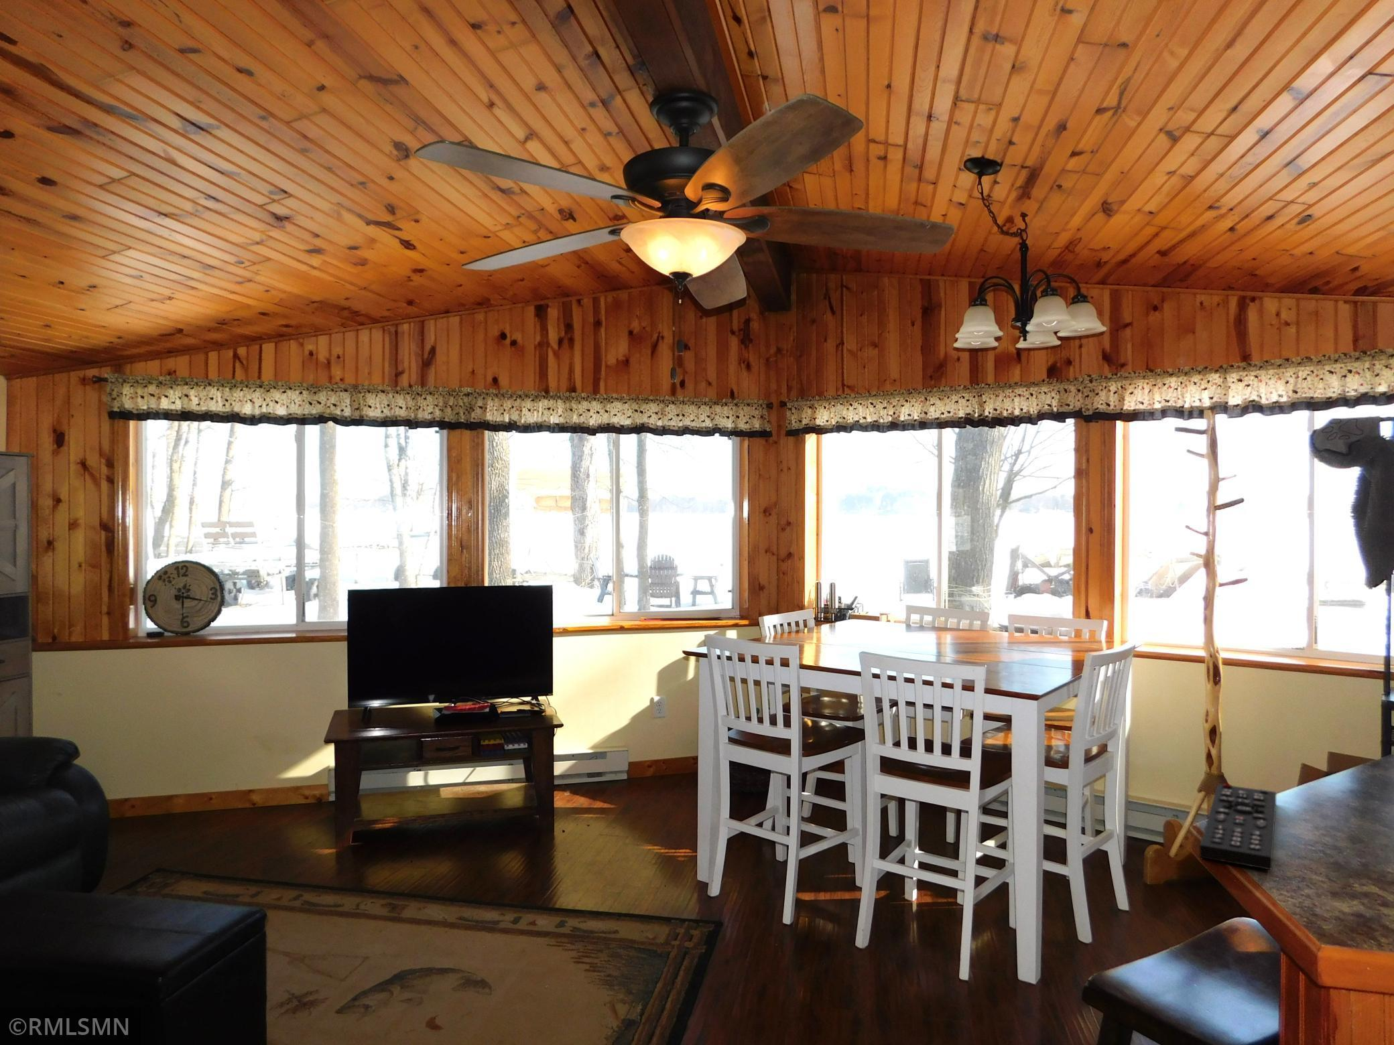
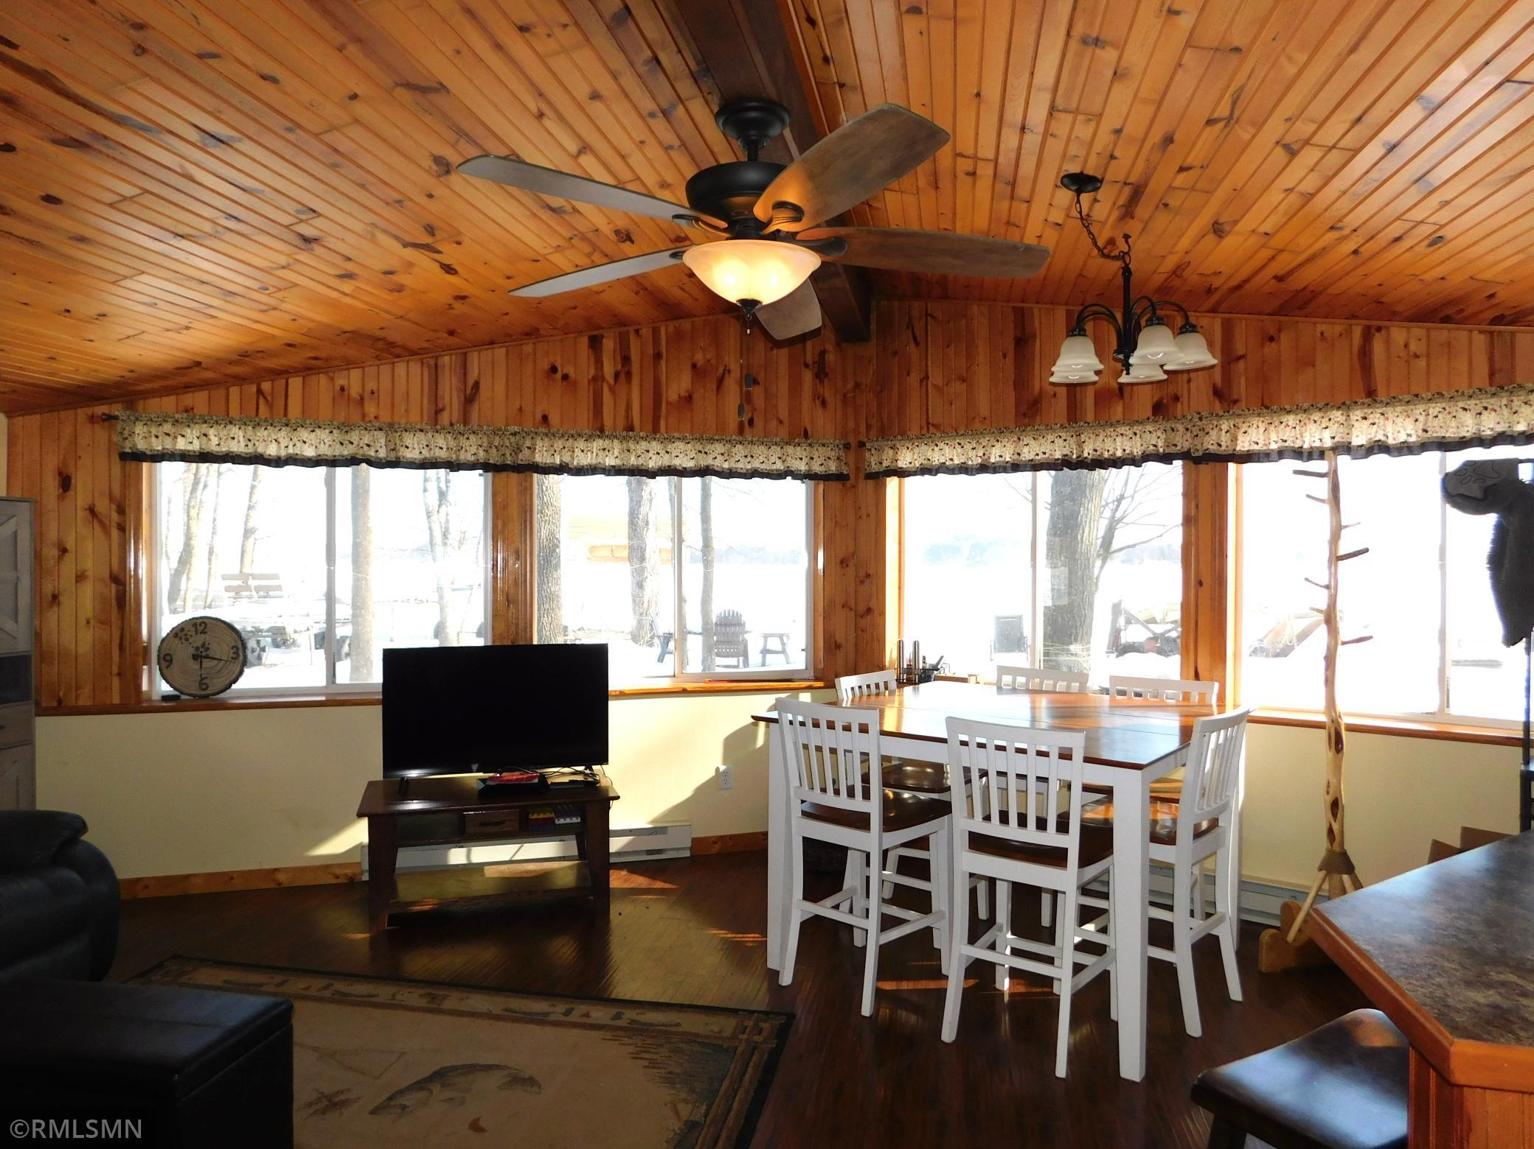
- remote control [1199,783,1277,870]
